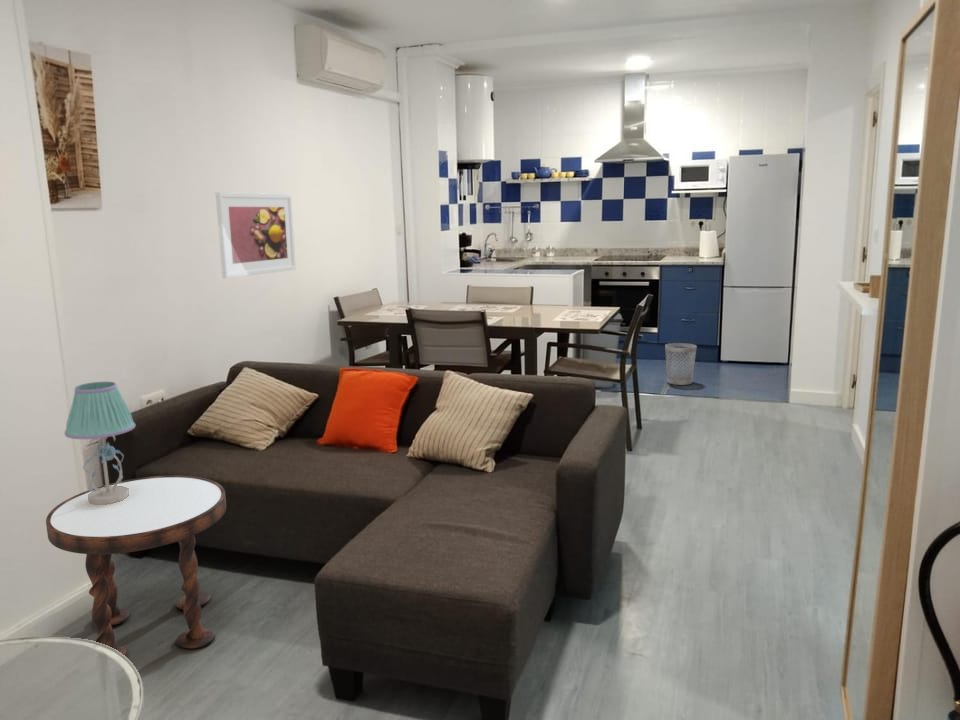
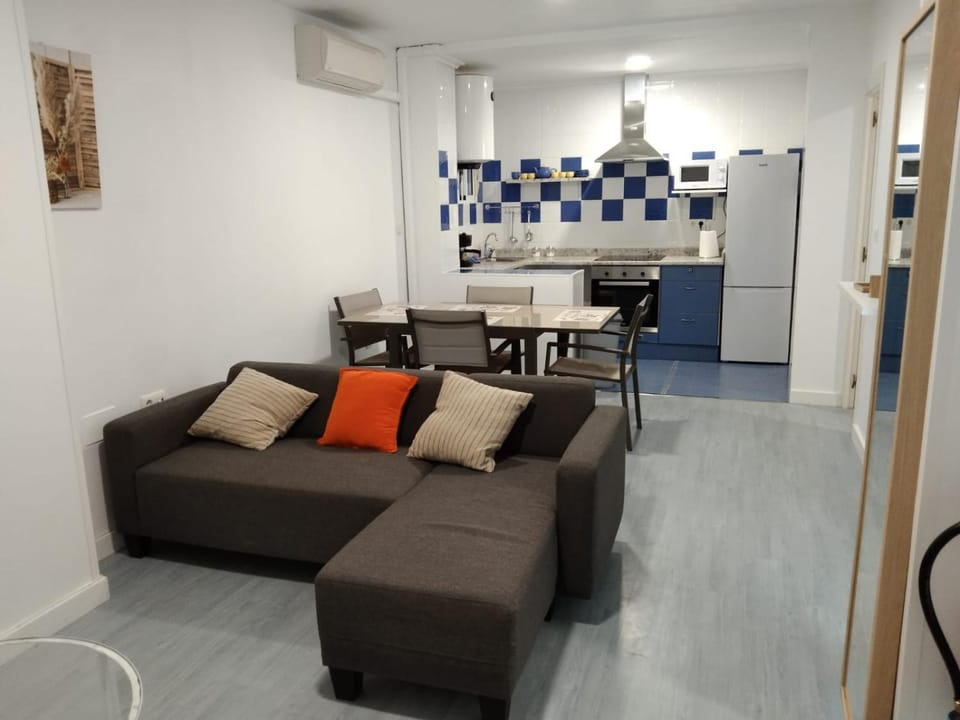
- table lamp [63,381,137,505]
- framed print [215,191,297,280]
- side table [45,475,227,657]
- wastebasket [664,342,698,386]
